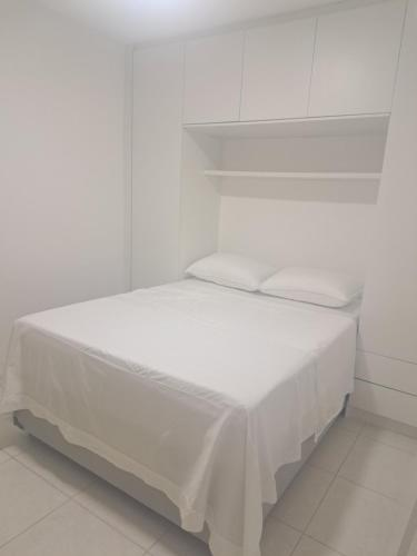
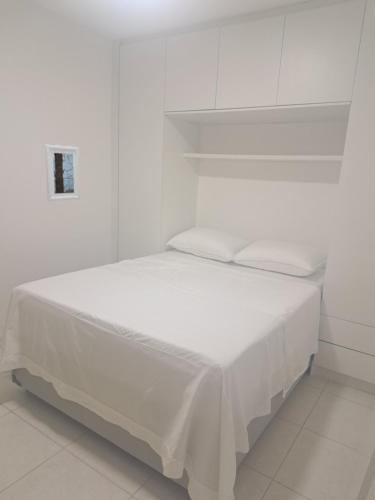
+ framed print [44,144,81,202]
